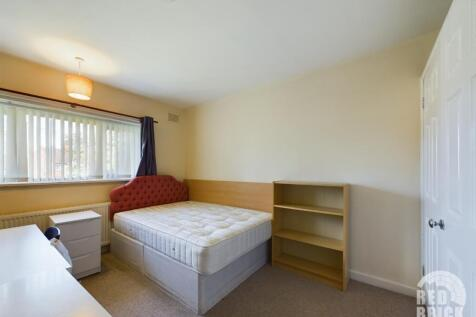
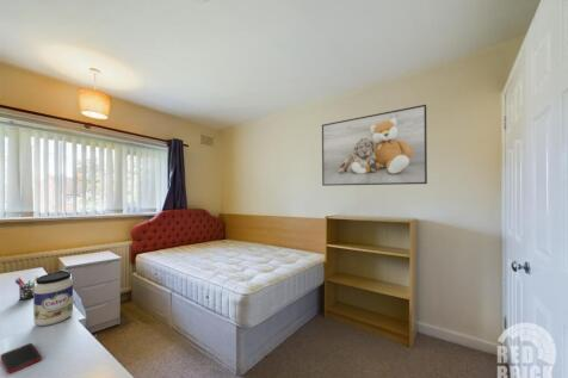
+ jar [32,271,74,327]
+ pen holder [14,275,39,302]
+ cell phone [0,342,43,374]
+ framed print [321,104,428,187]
